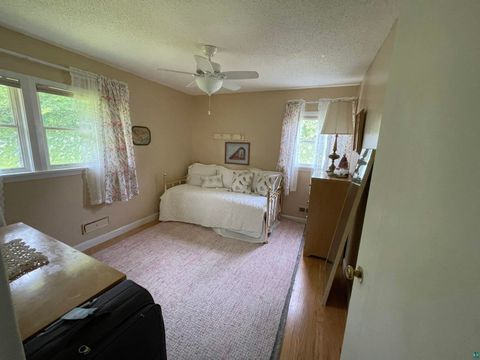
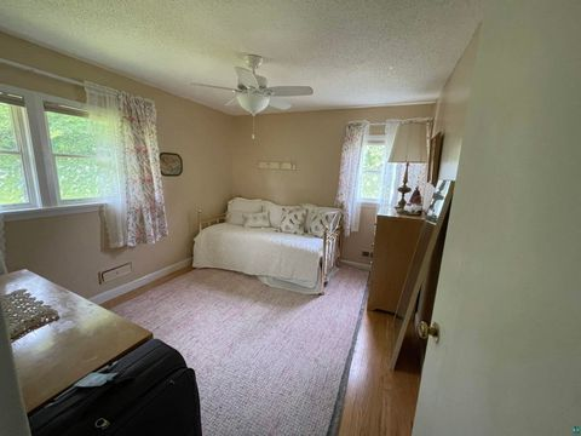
- picture frame [223,141,252,167]
